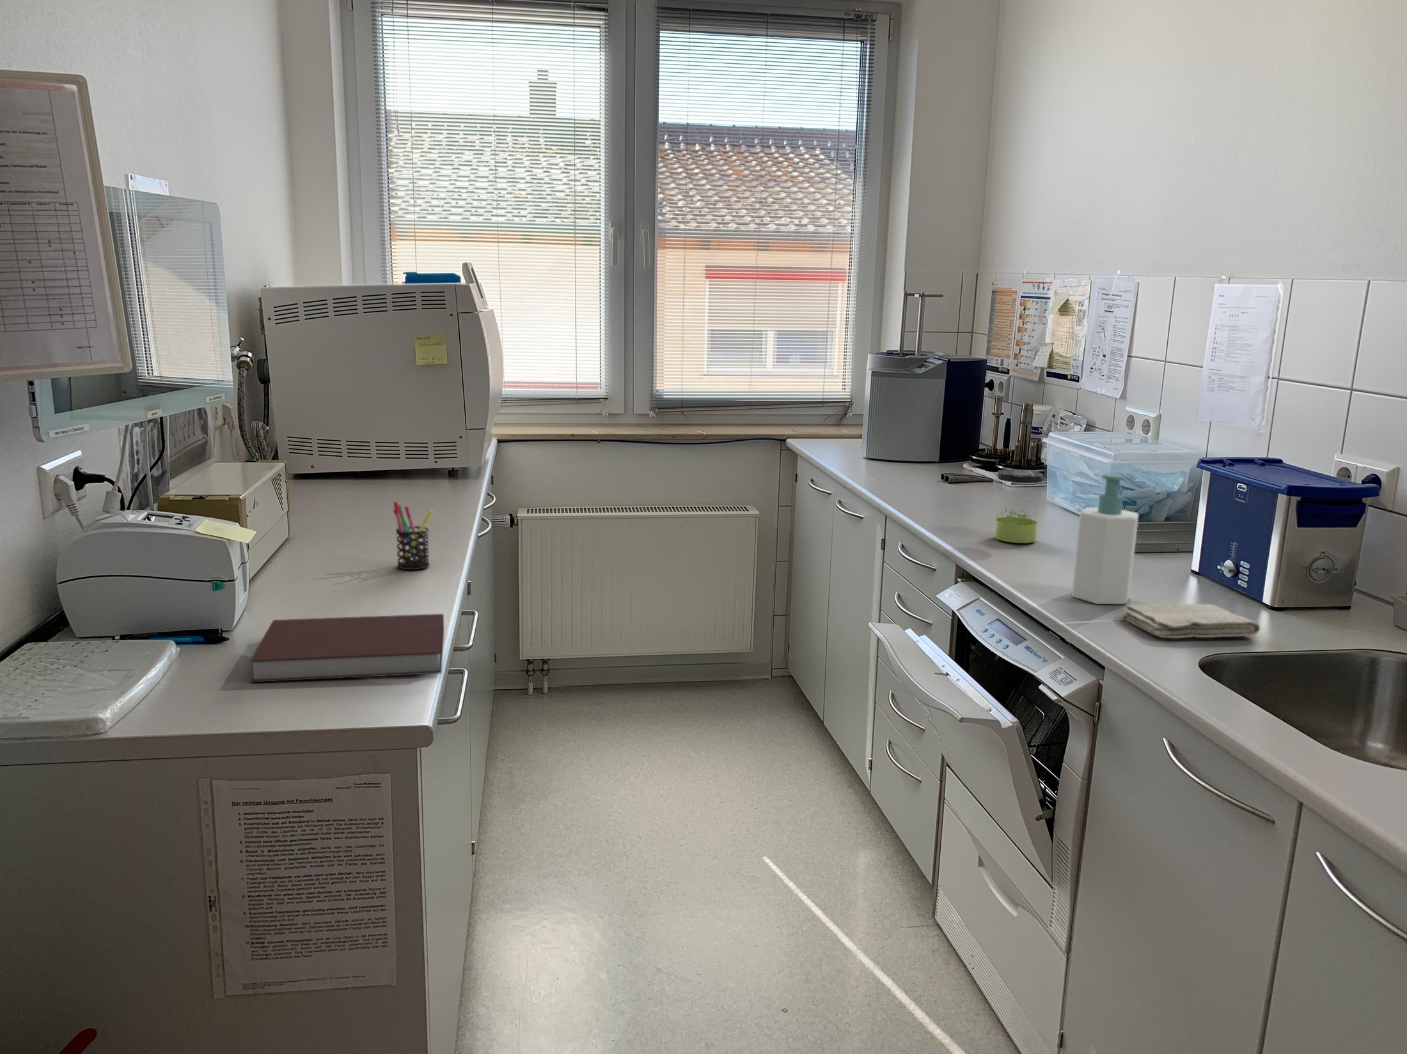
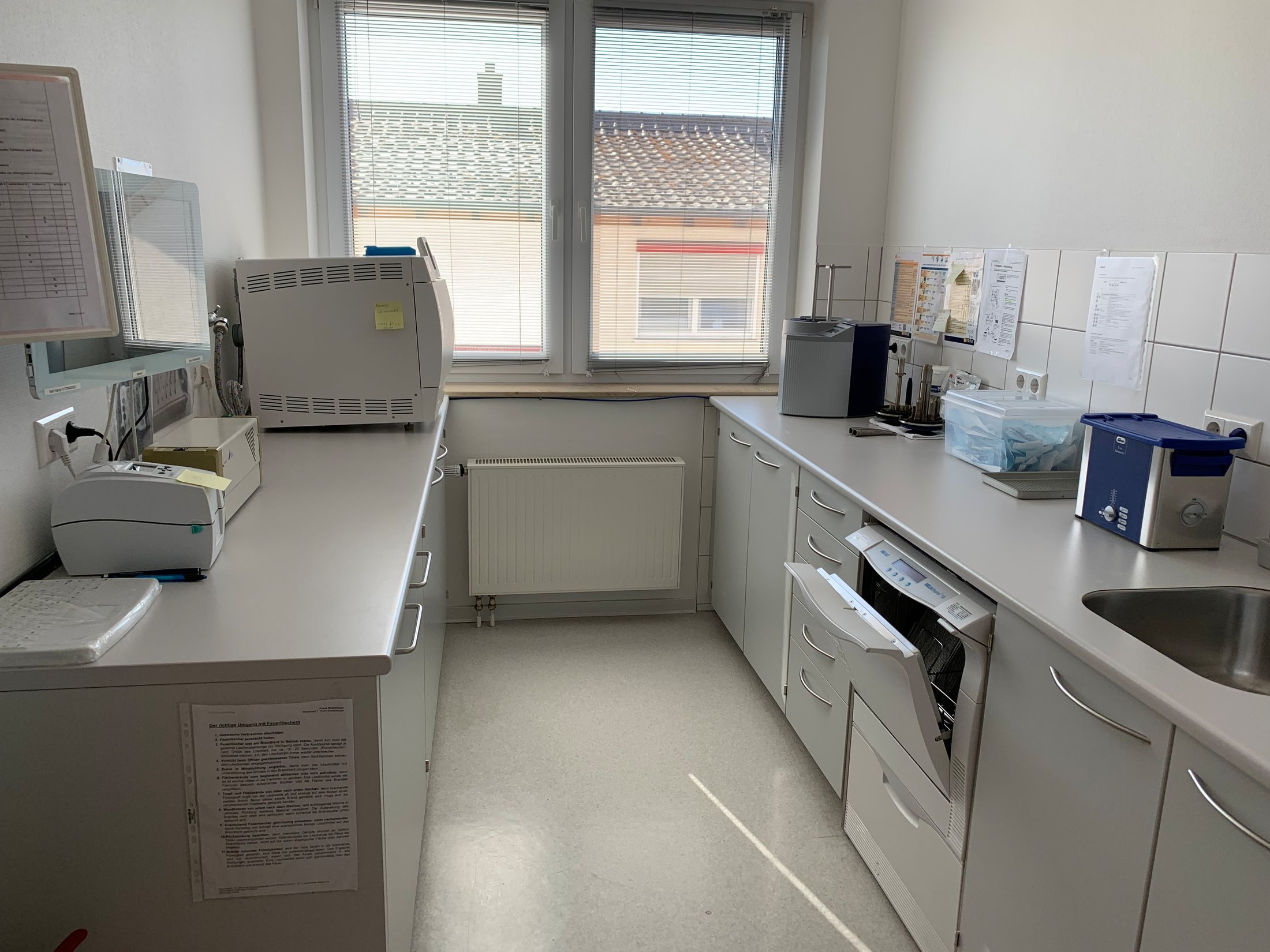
- pen holder [392,500,433,570]
- notebook [249,613,444,683]
- jar [994,468,1044,544]
- washcloth [1122,603,1261,639]
- soap bottle [1071,474,1139,604]
